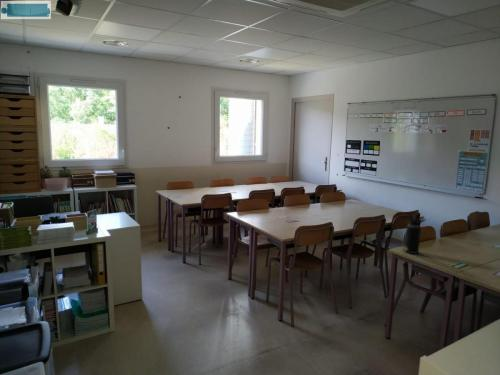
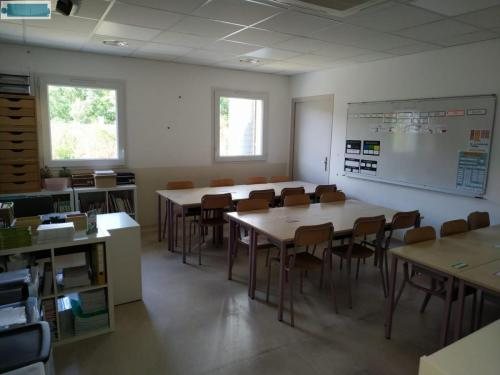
- water bottle [404,213,427,255]
